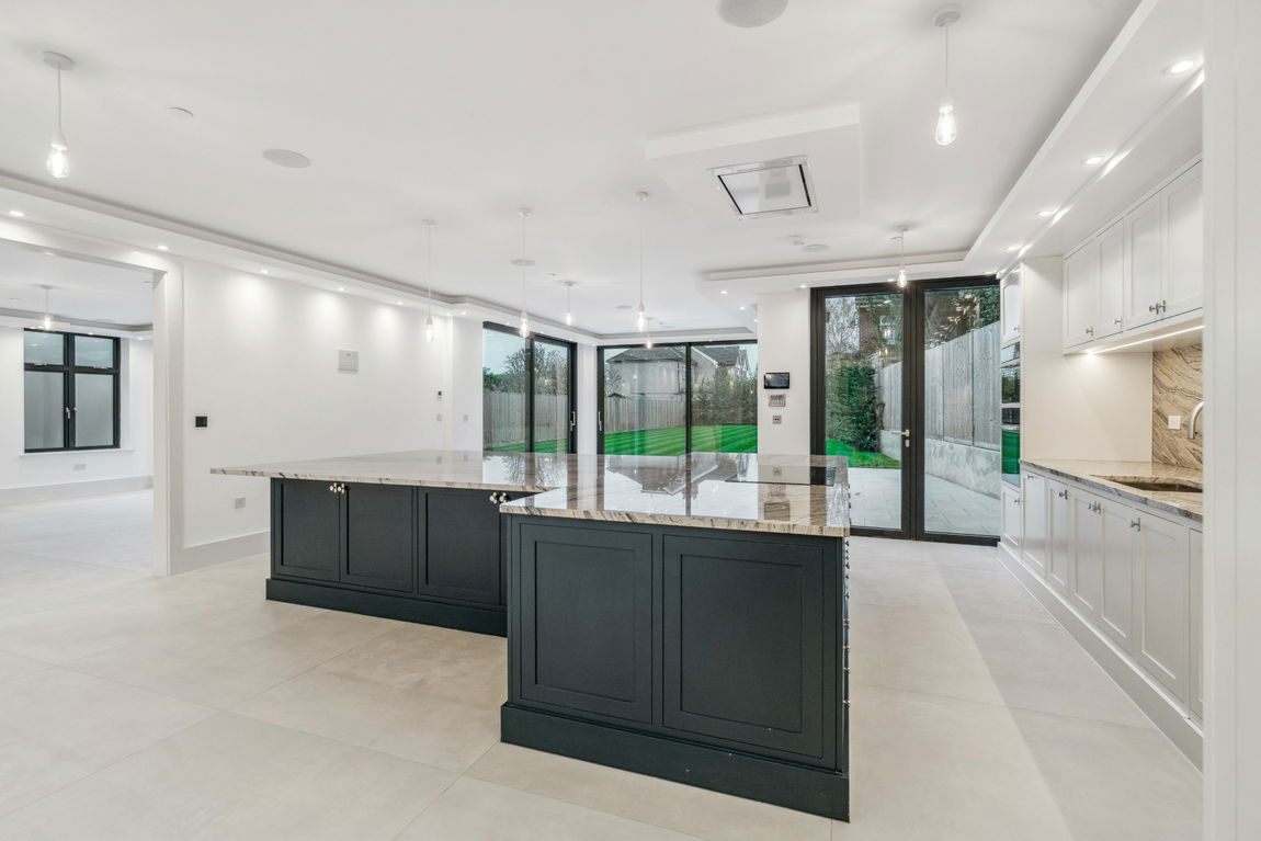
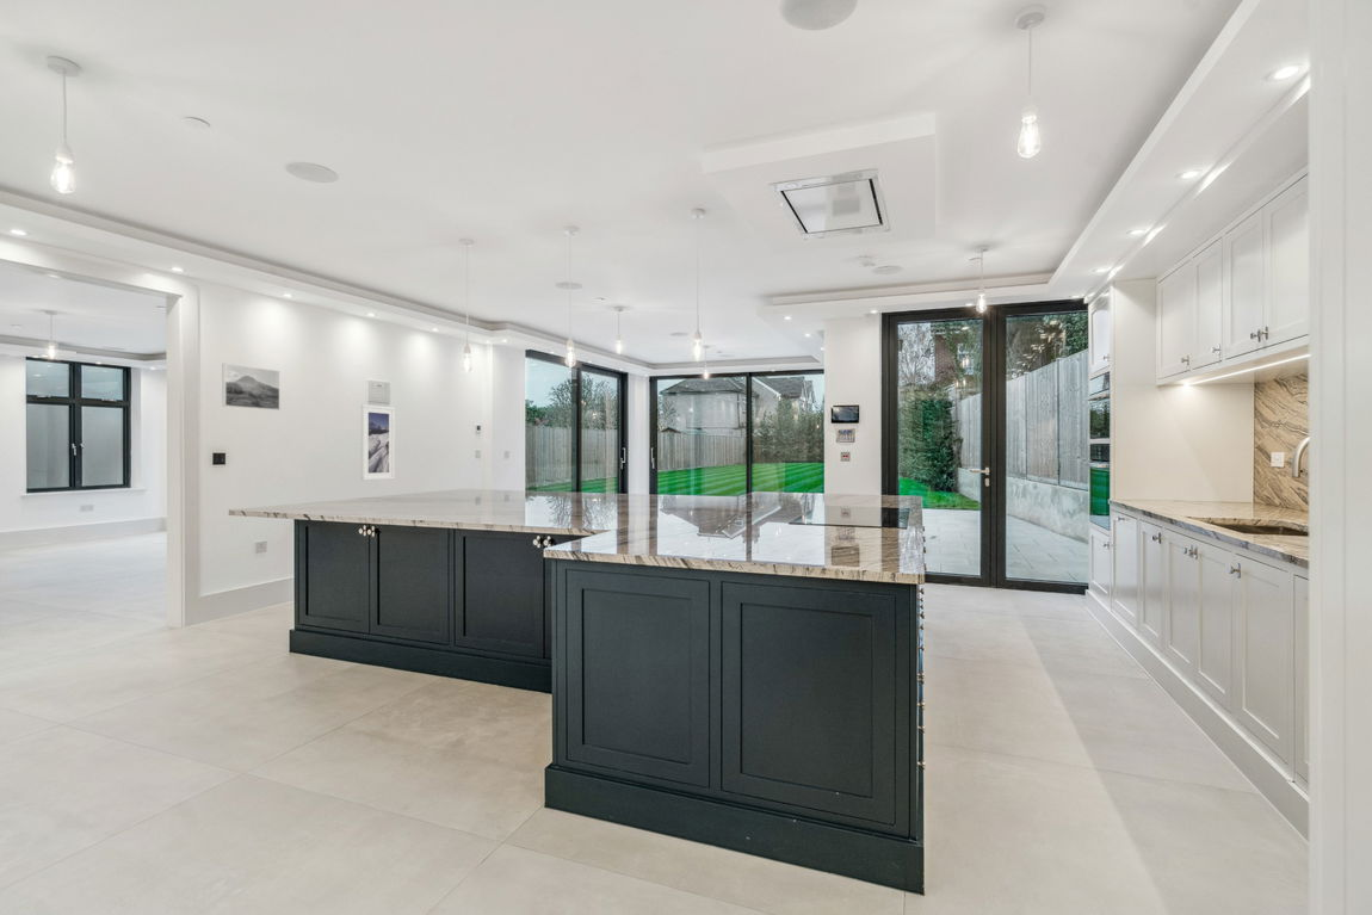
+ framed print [221,363,280,412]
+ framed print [360,403,396,482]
